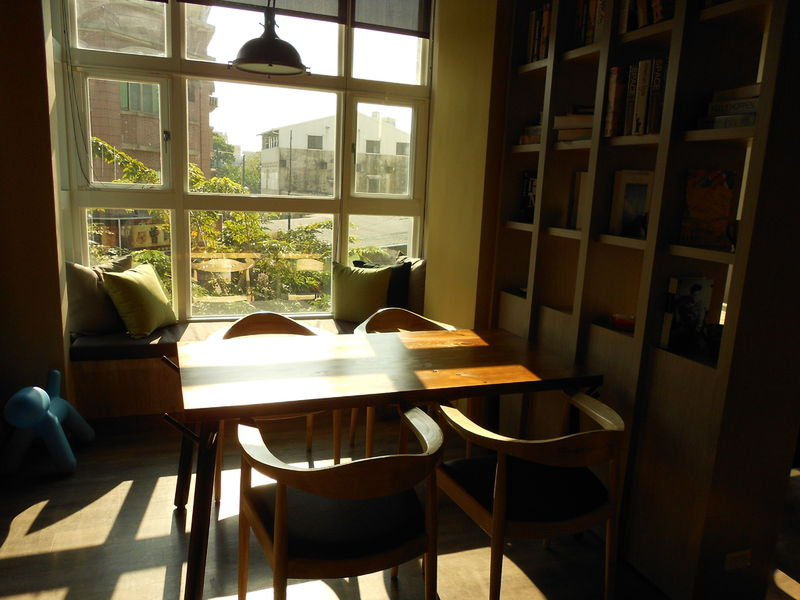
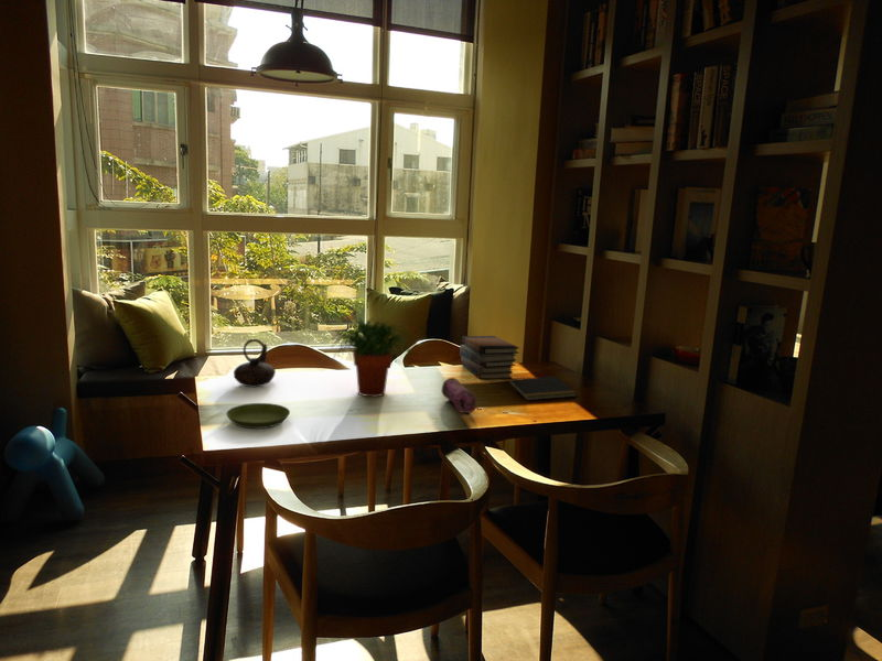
+ saucer [225,402,291,430]
+ book stack [459,335,520,380]
+ pencil case [441,377,477,414]
+ notepad [506,376,578,401]
+ potted plant [330,316,418,398]
+ teapot [233,338,277,388]
